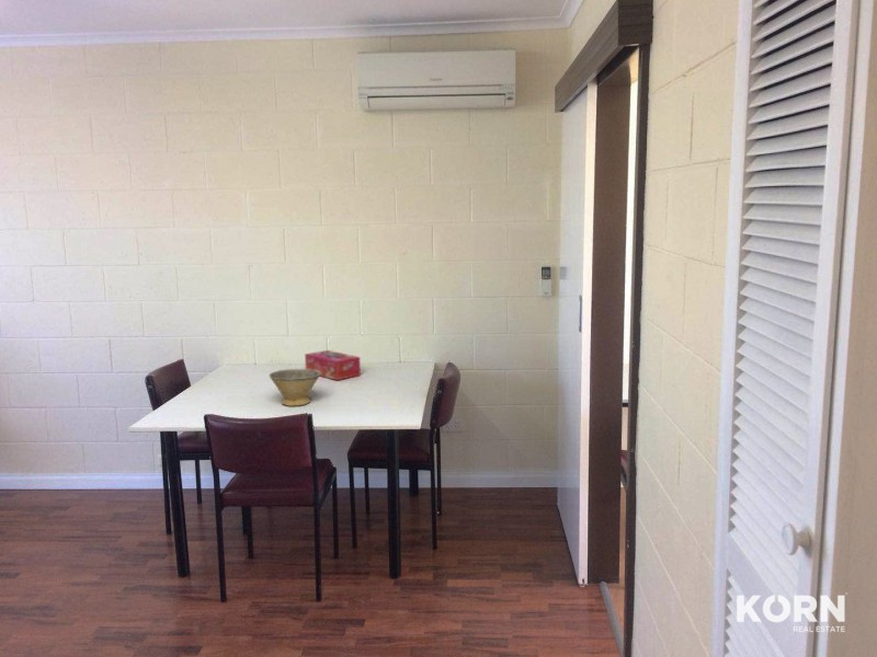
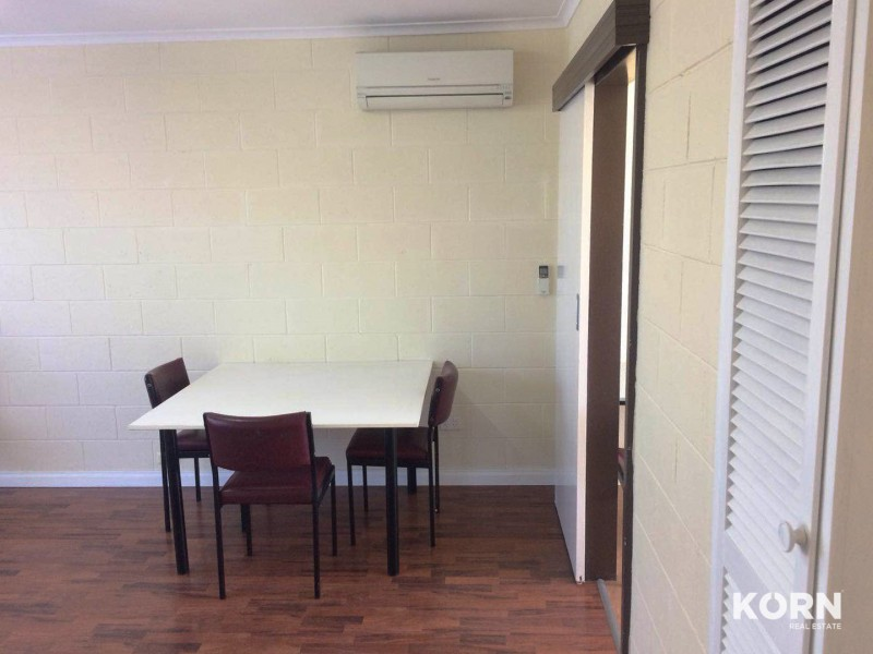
- tissue box [304,349,362,381]
- bowl [269,368,320,407]
